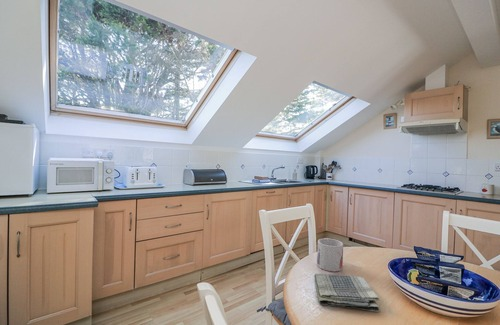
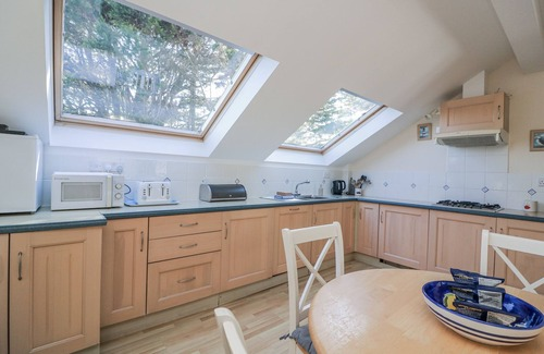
- mug [316,237,344,273]
- dish towel [314,273,381,313]
